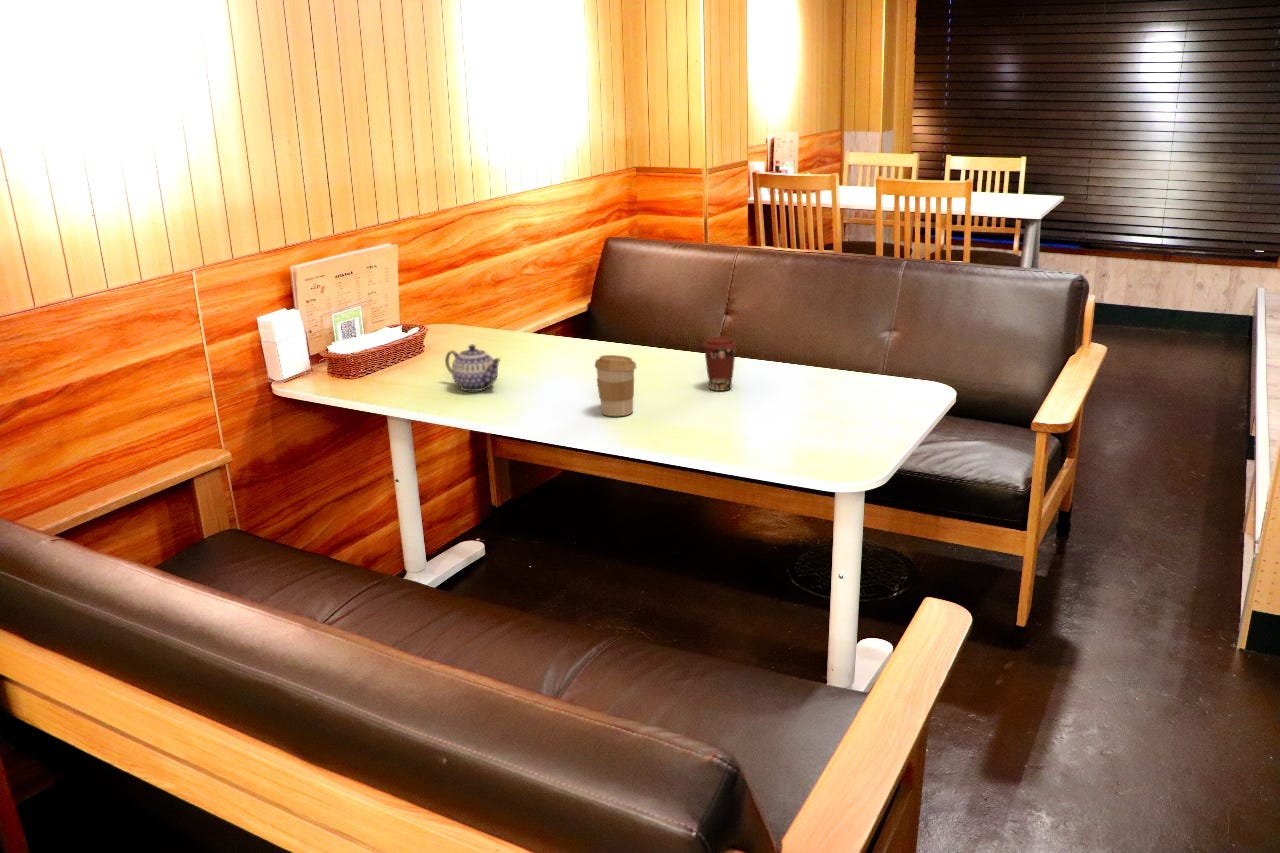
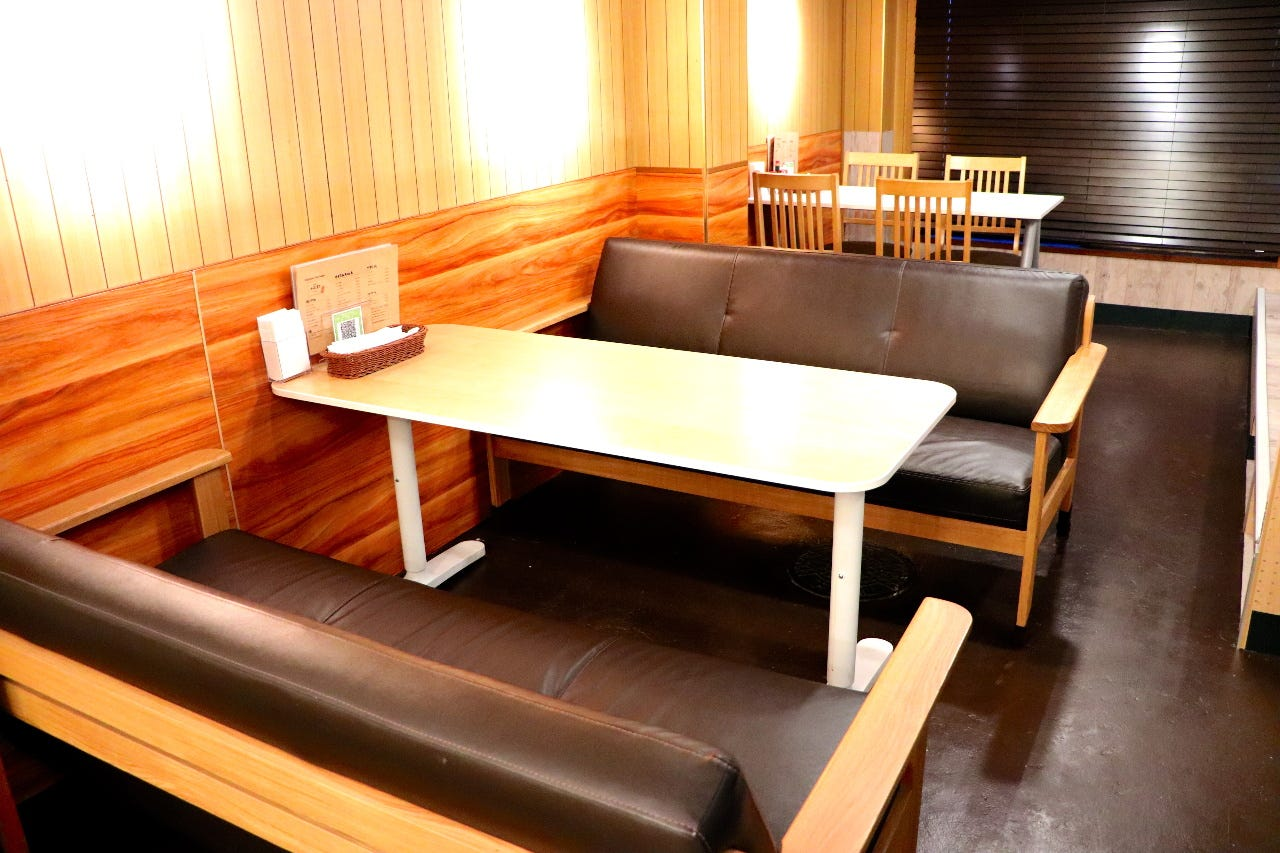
- coffee cup [701,335,738,392]
- coffee cup [594,354,637,417]
- teapot [444,344,502,392]
